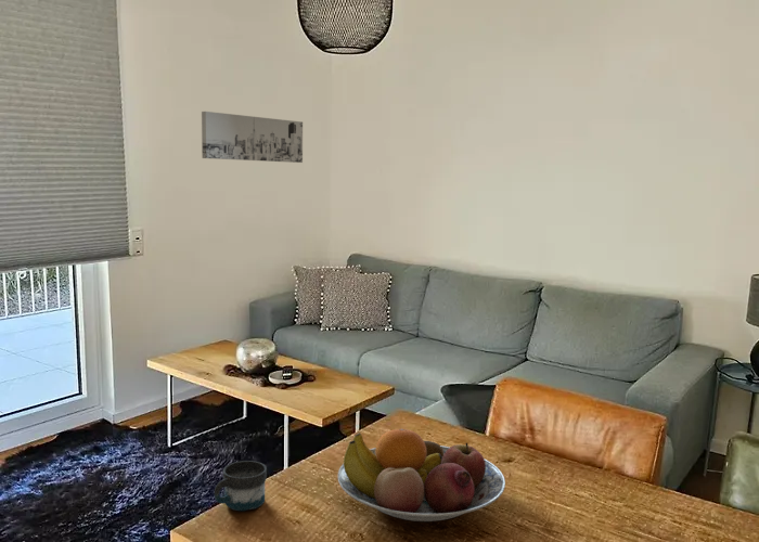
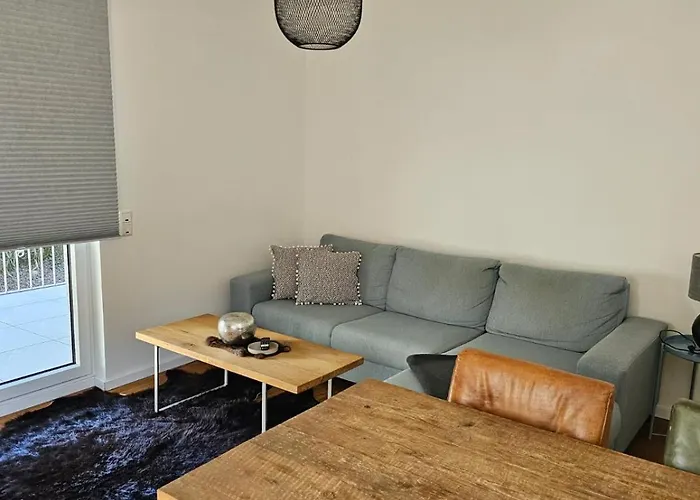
- fruit bowl [337,428,506,522]
- wall art [201,111,304,164]
- mug [214,460,268,512]
